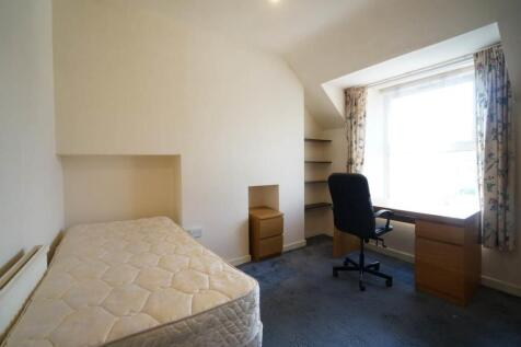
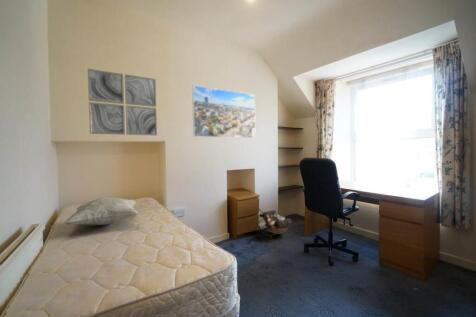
+ wall art [87,68,158,137]
+ decorative pillow [63,196,139,226]
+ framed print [191,84,257,139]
+ backpack [257,207,293,239]
